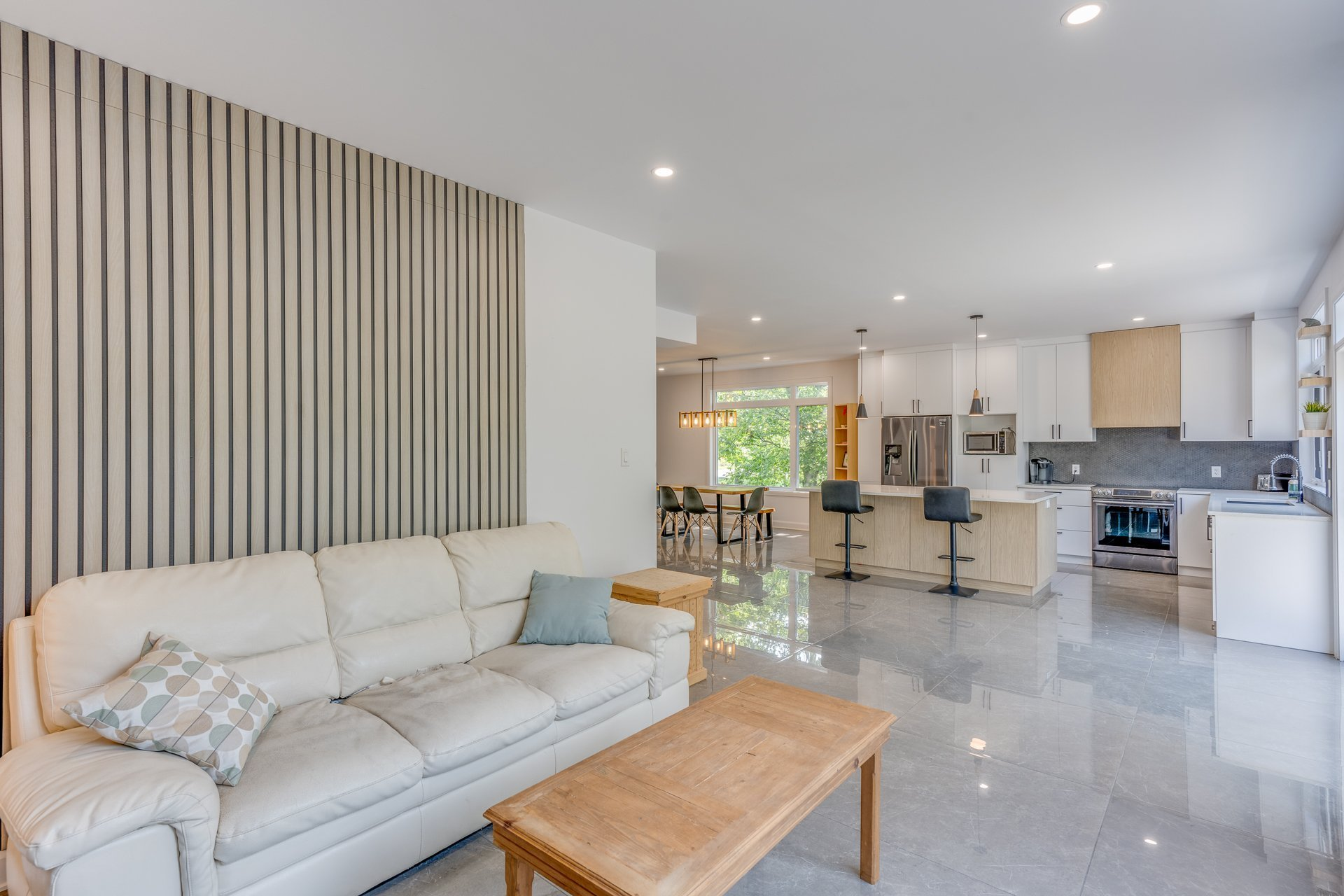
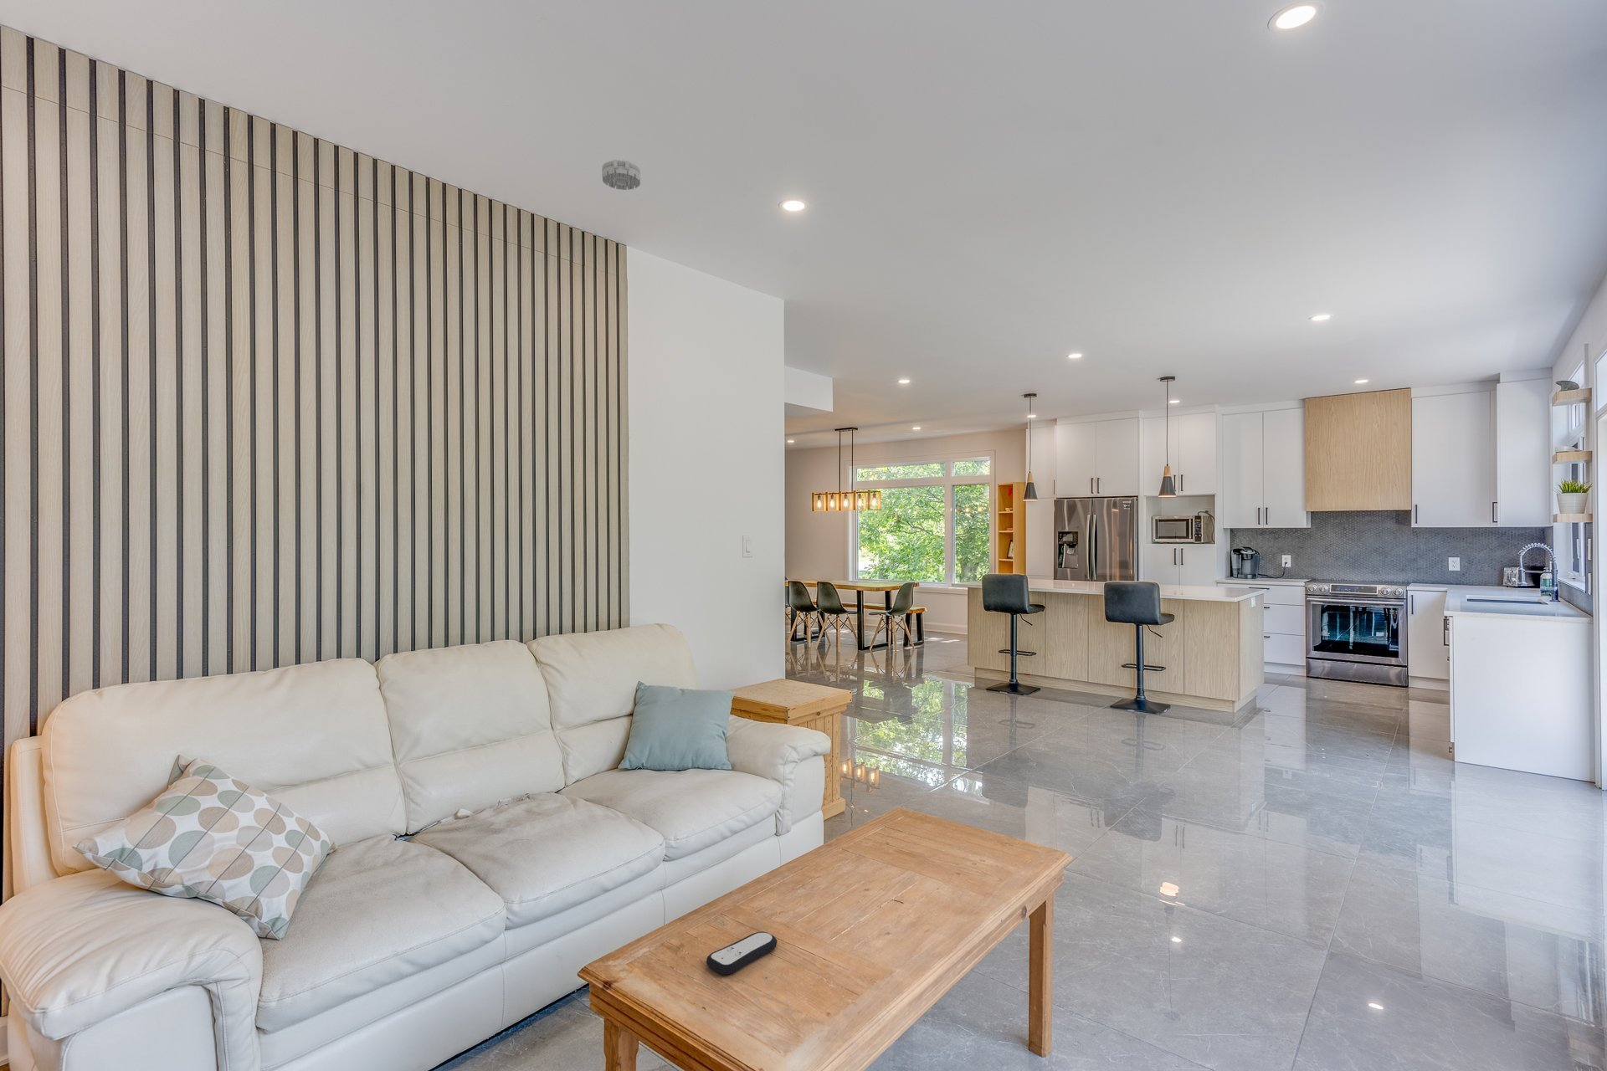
+ remote control [705,931,778,975]
+ smoke detector [601,159,641,191]
